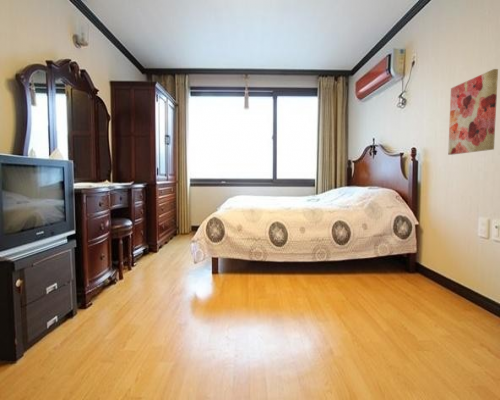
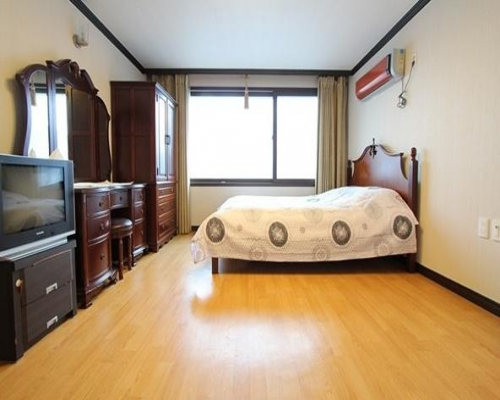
- wall art [447,68,499,156]
